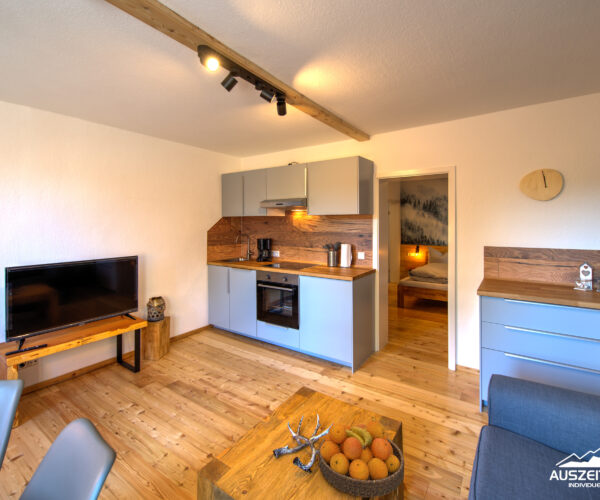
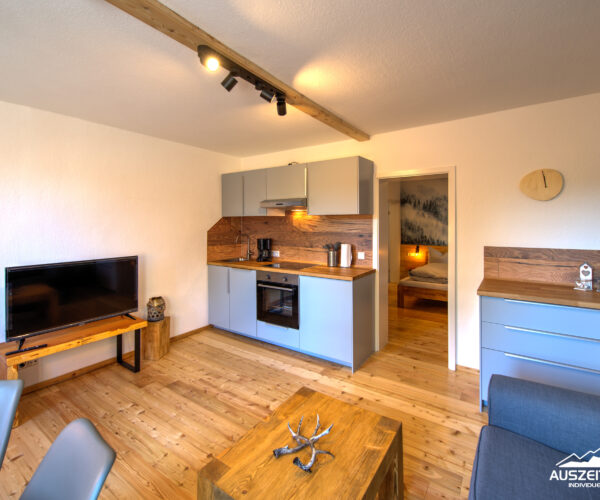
- fruit bowl [318,416,405,499]
